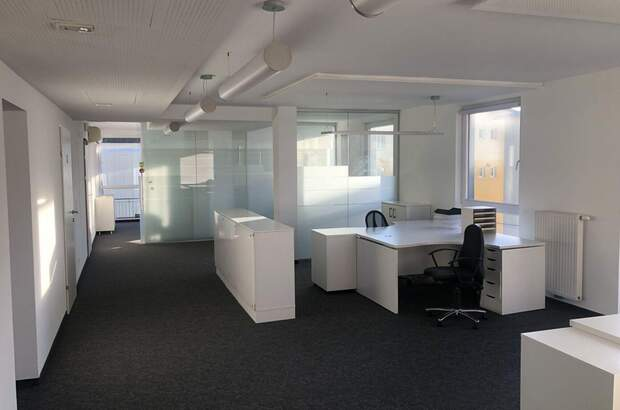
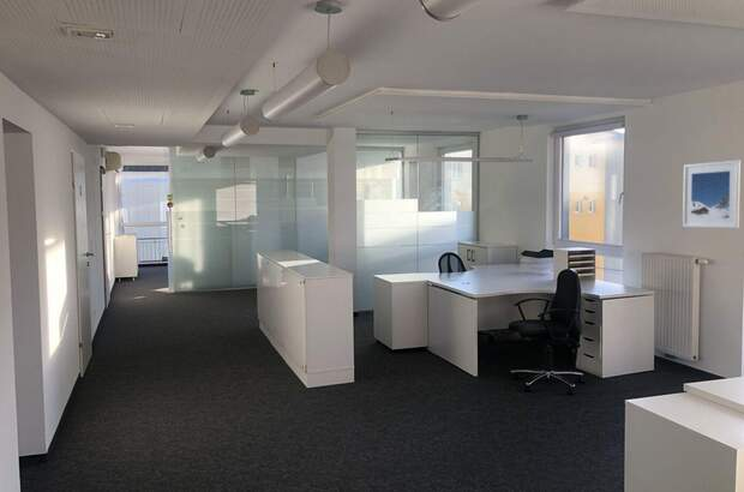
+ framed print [682,160,742,229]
